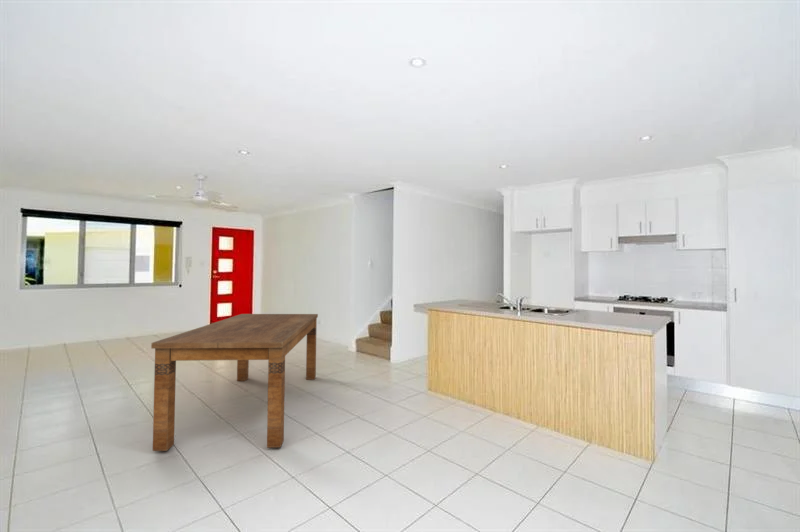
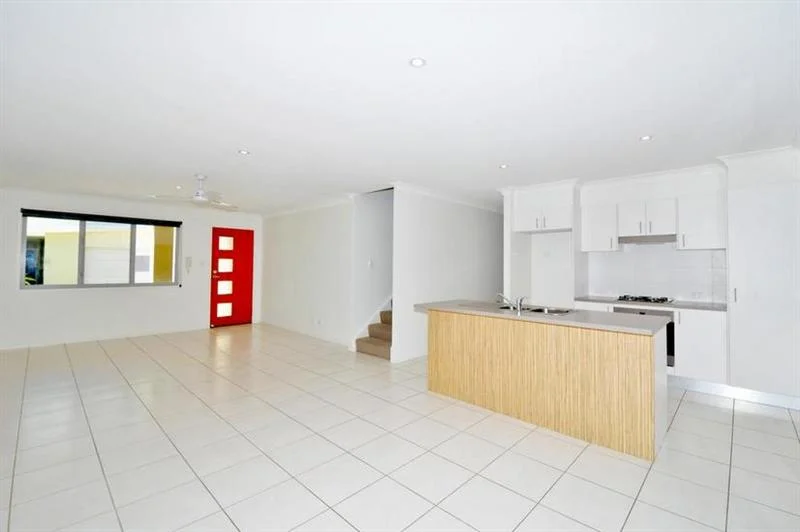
- dining table [150,313,319,452]
